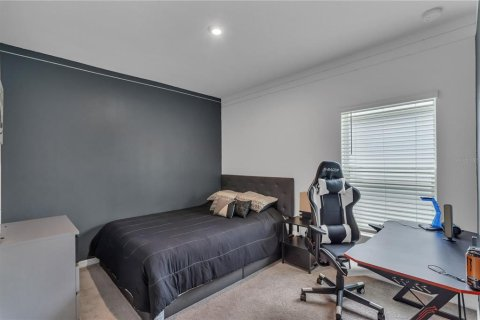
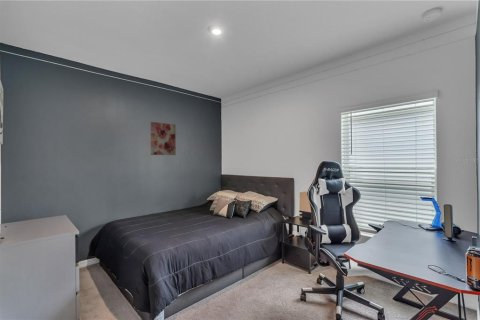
+ wall art [150,121,177,156]
